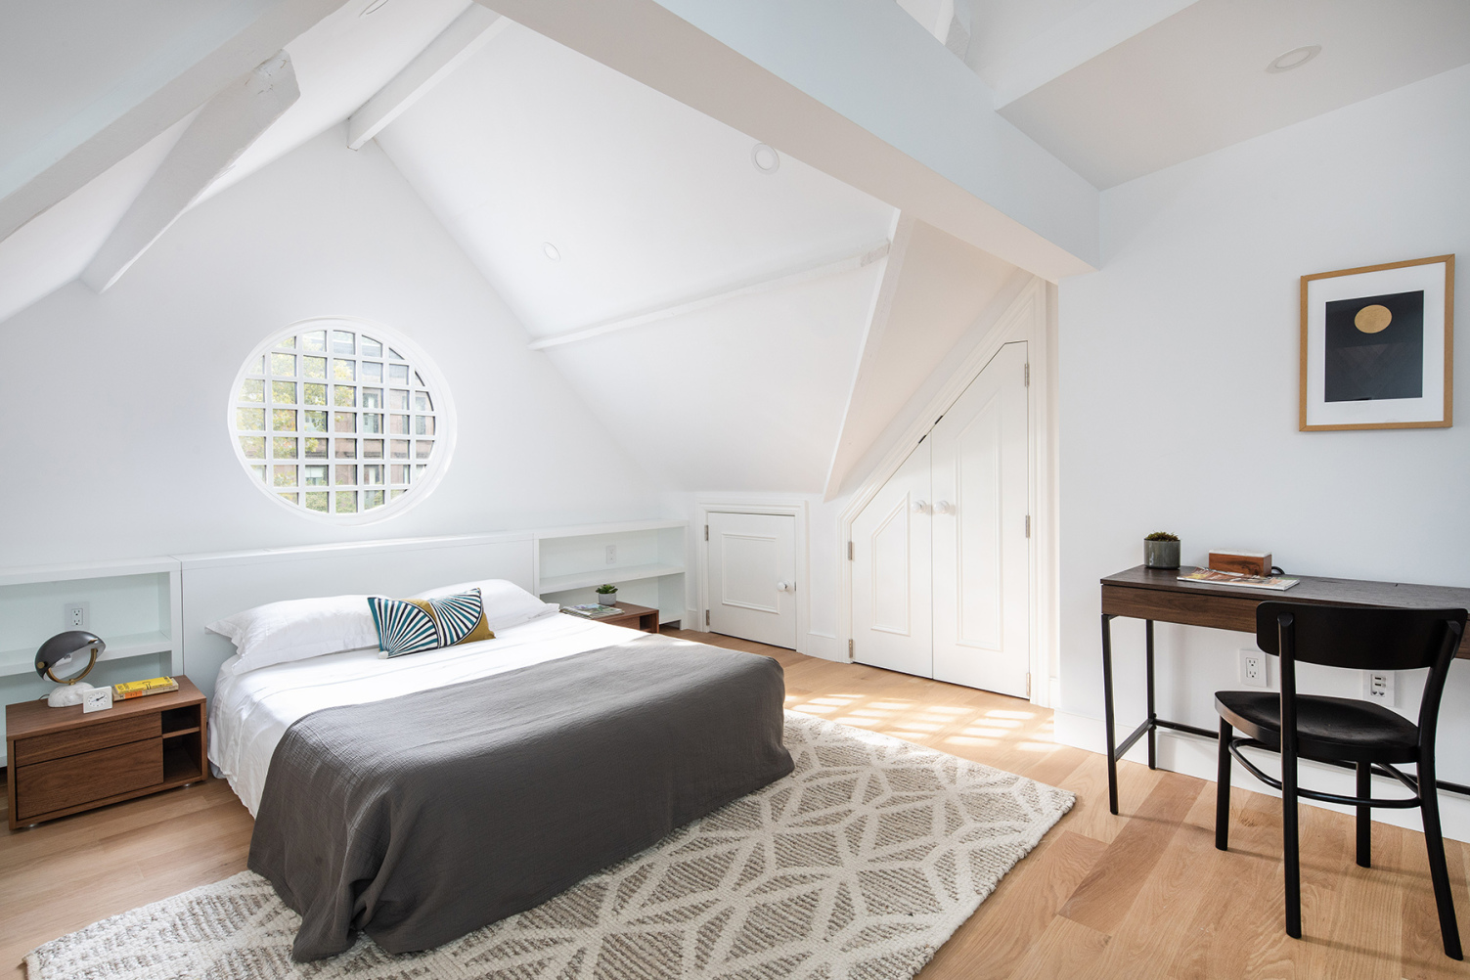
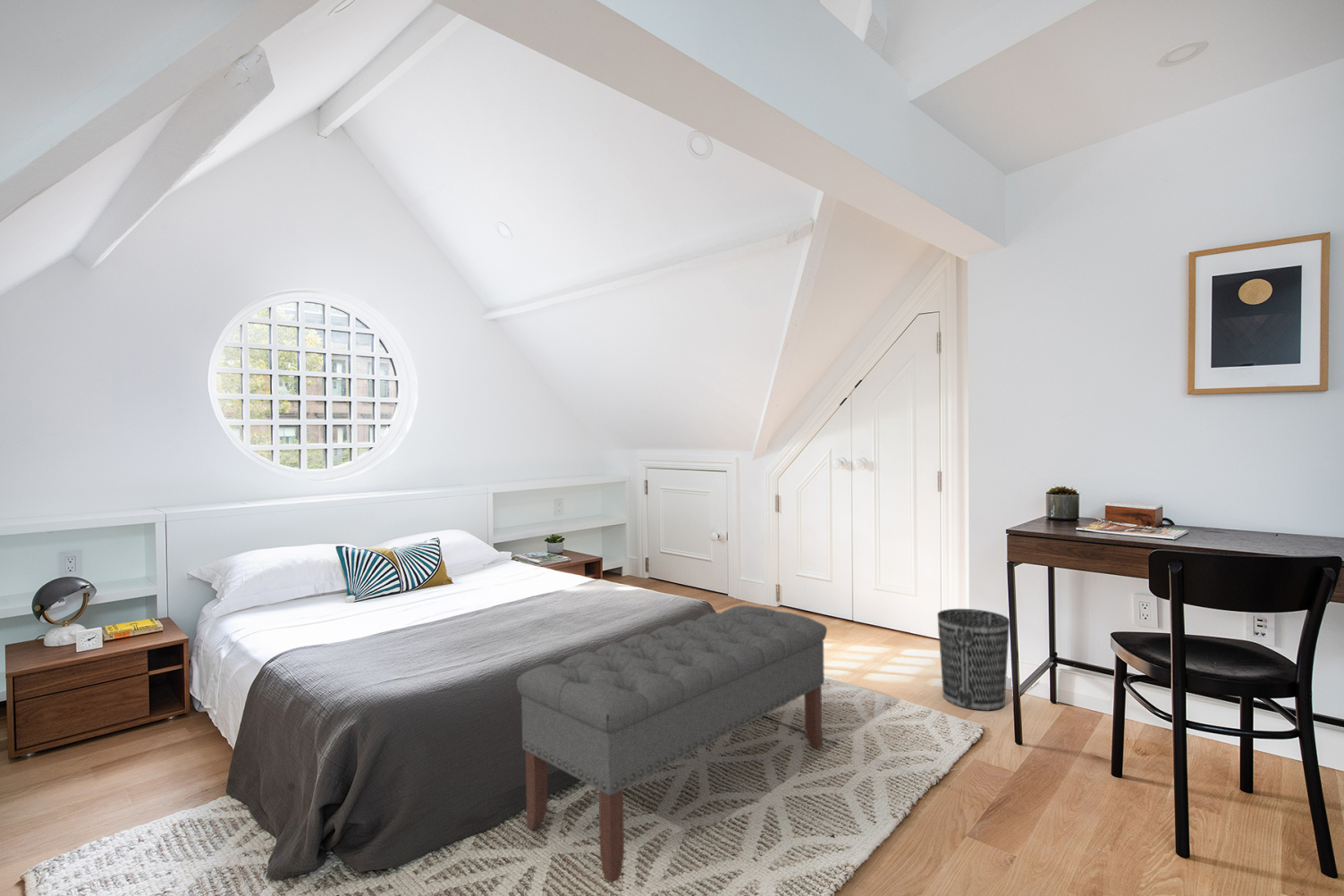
+ bench [515,604,828,884]
+ wastebasket [936,608,1010,712]
